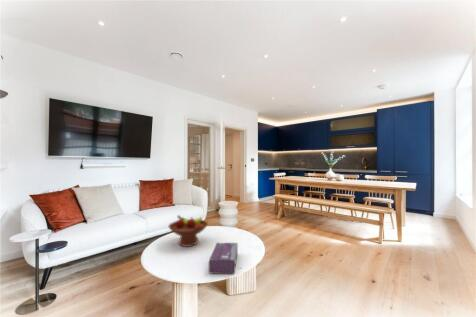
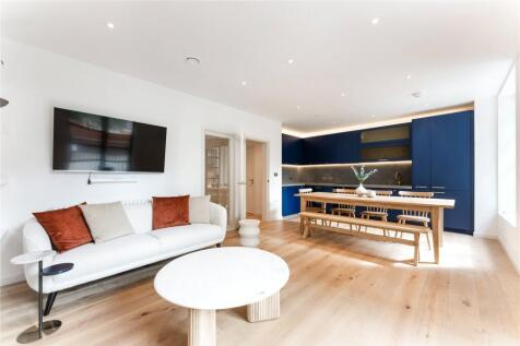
- fruit bowl [167,214,209,248]
- tissue box [208,242,239,275]
